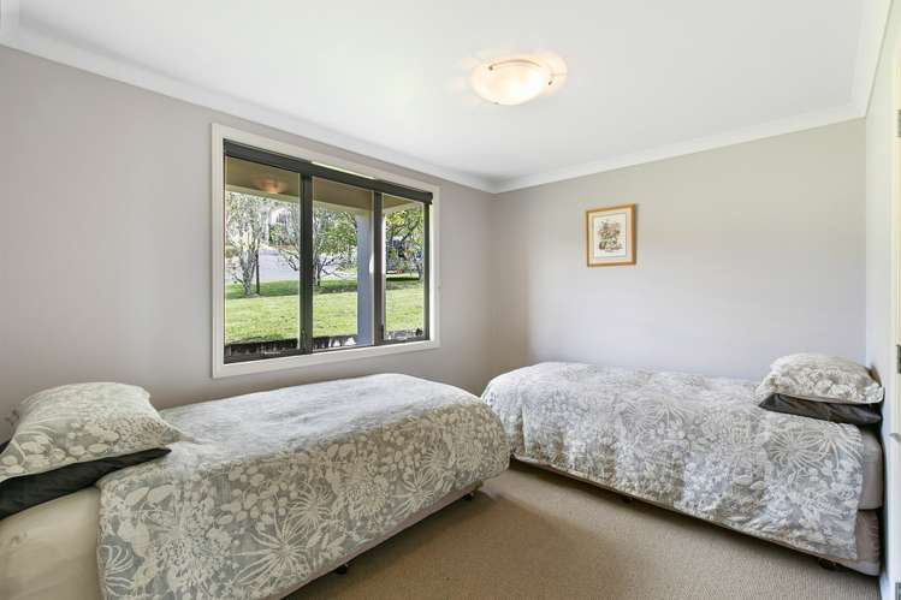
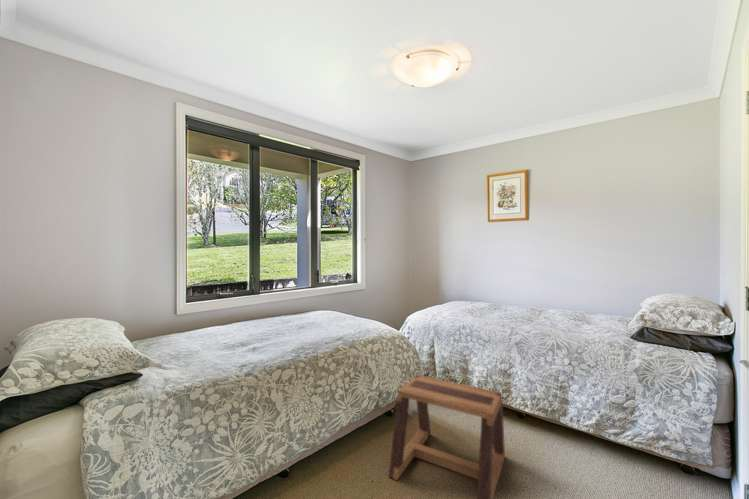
+ stool [388,374,506,499]
